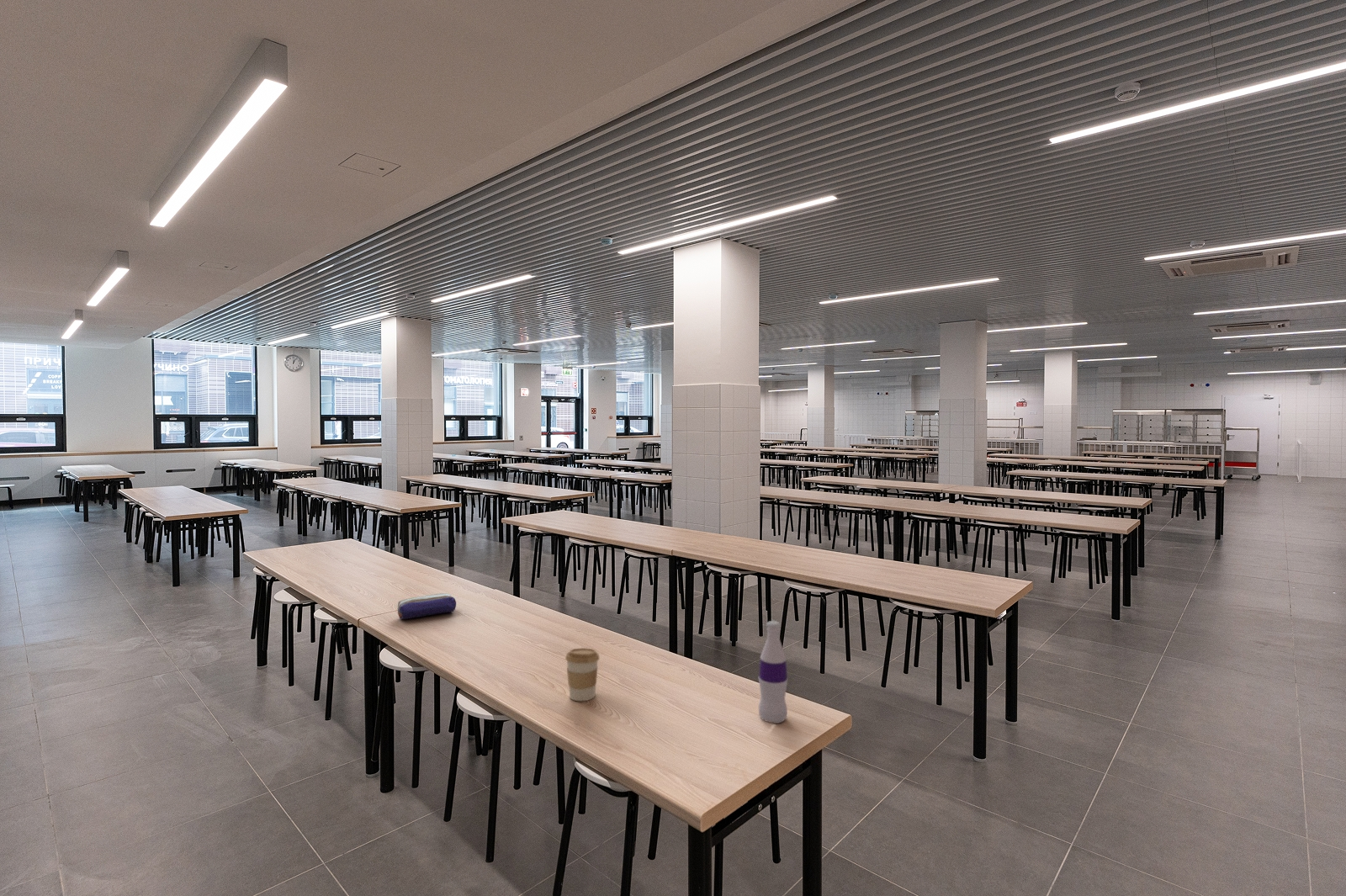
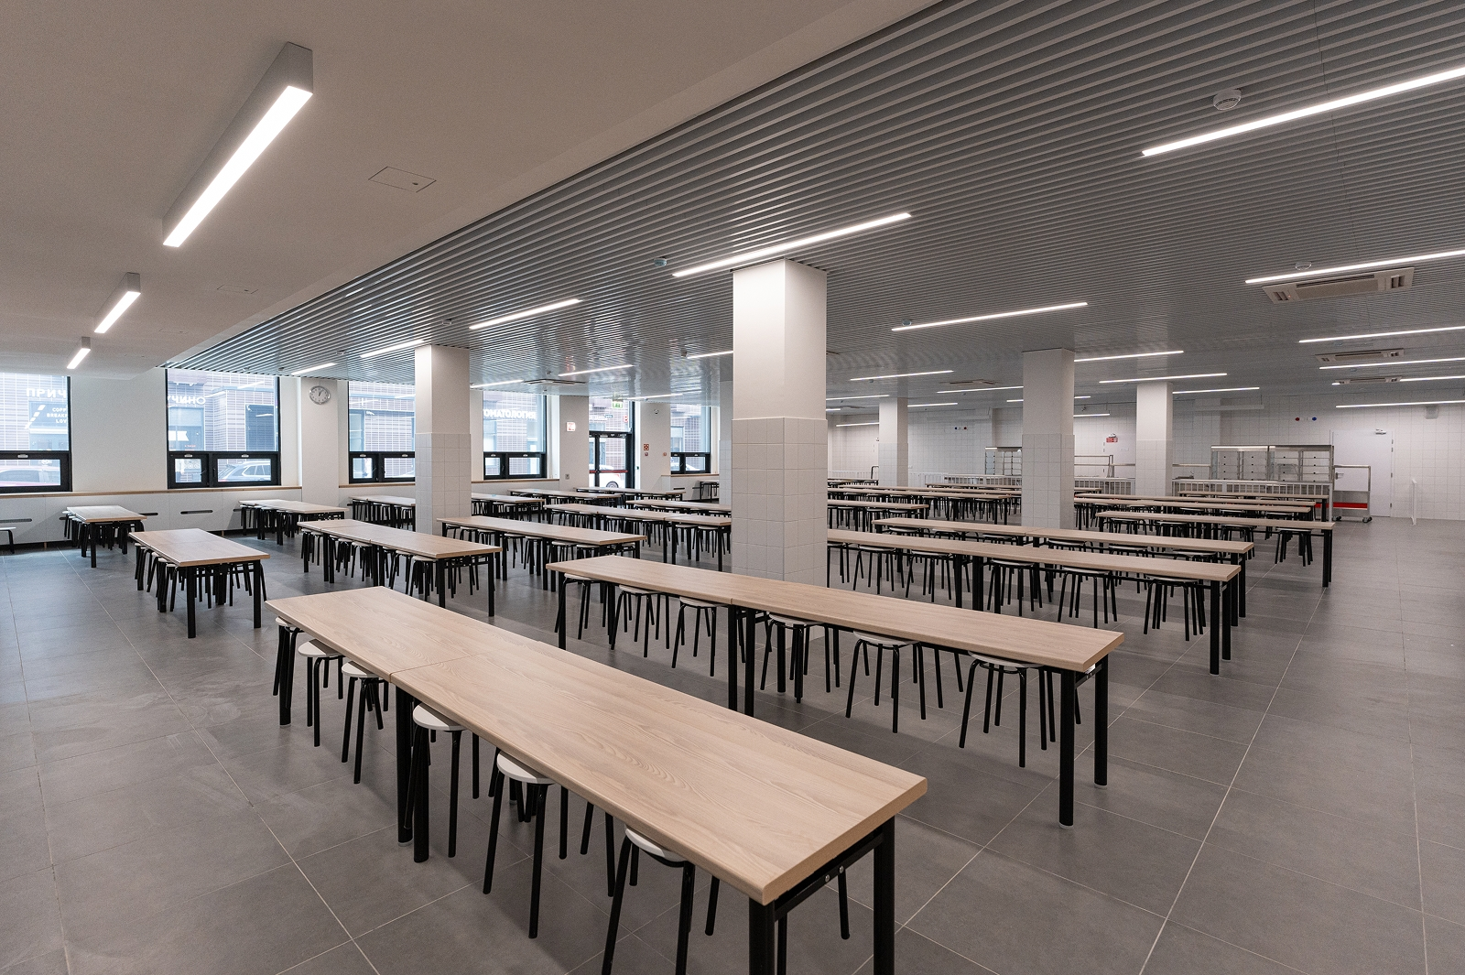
- bottle [758,620,788,724]
- pencil case [396,592,457,620]
- coffee cup [564,647,601,702]
